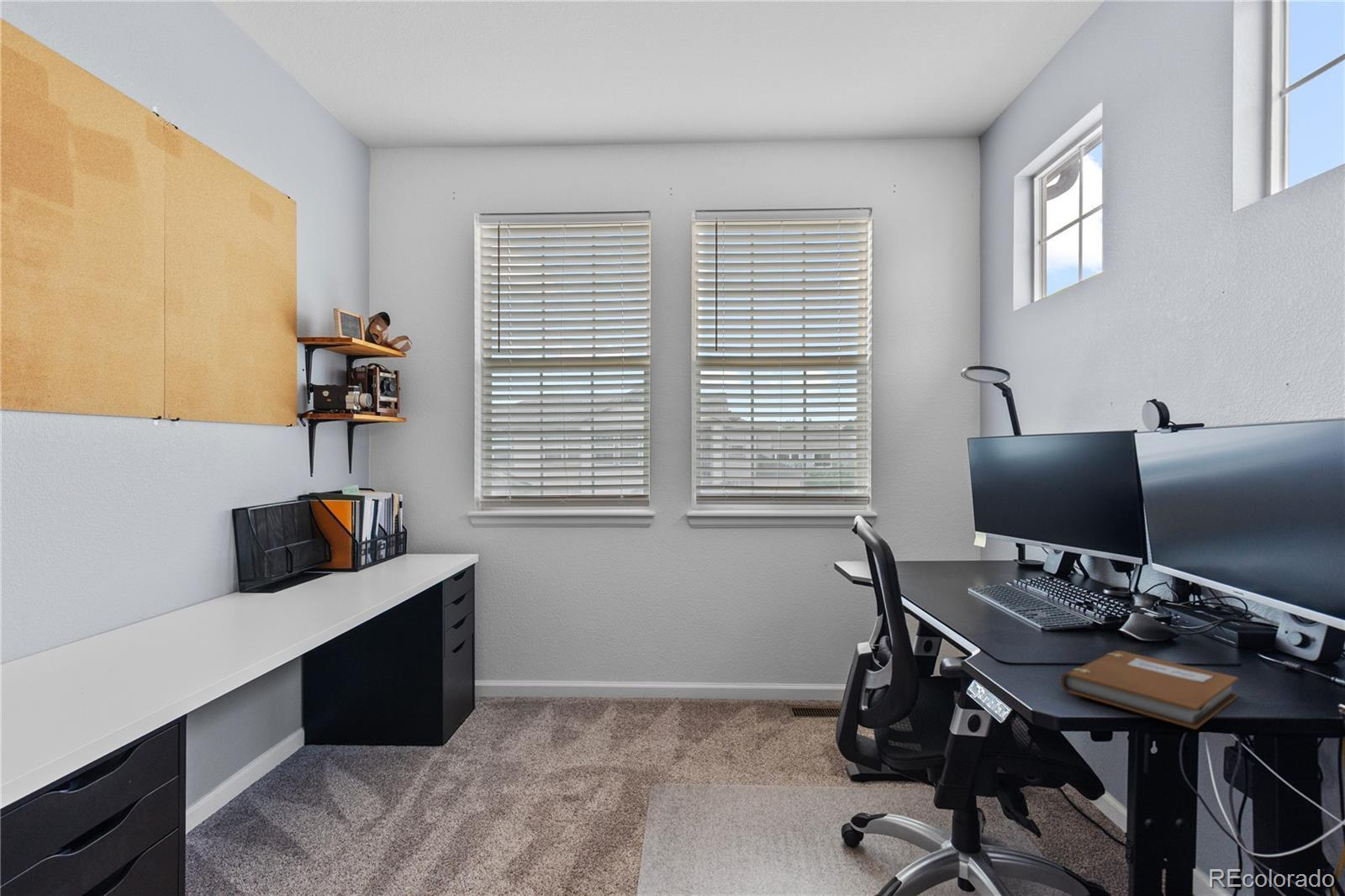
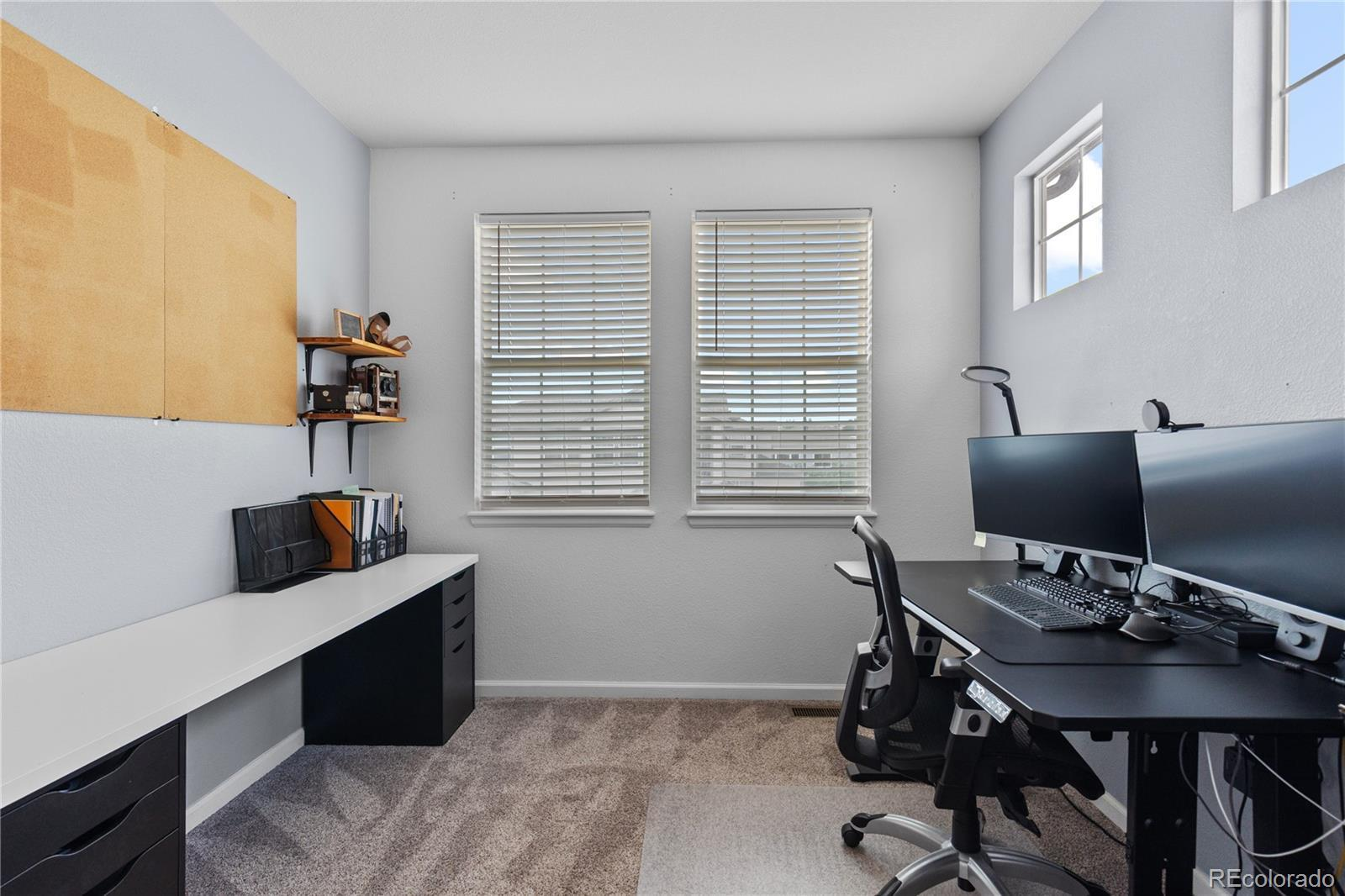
- notebook [1060,650,1239,730]
